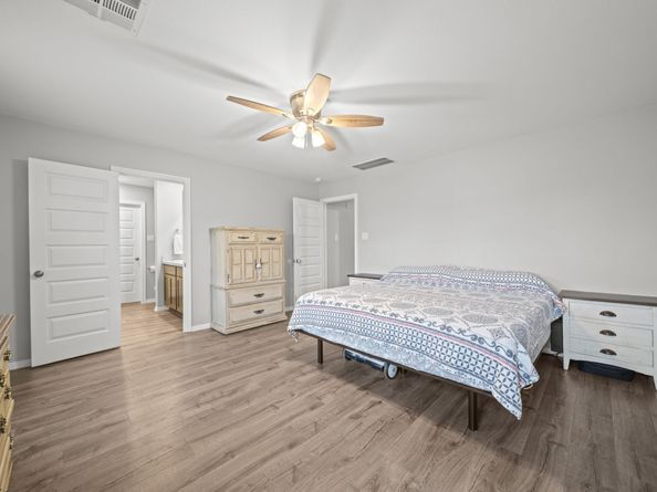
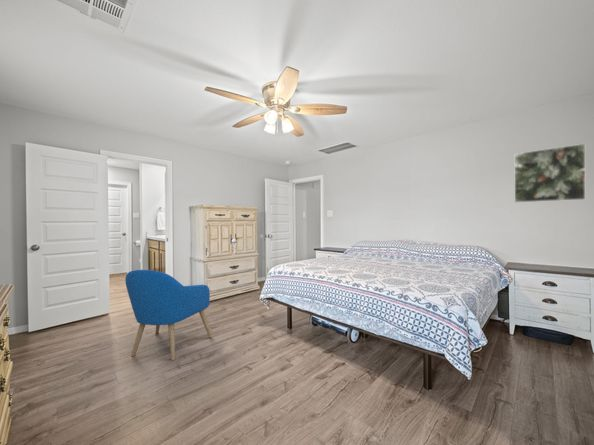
+ armchair [124,269,213,361]
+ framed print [514,143,586,203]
